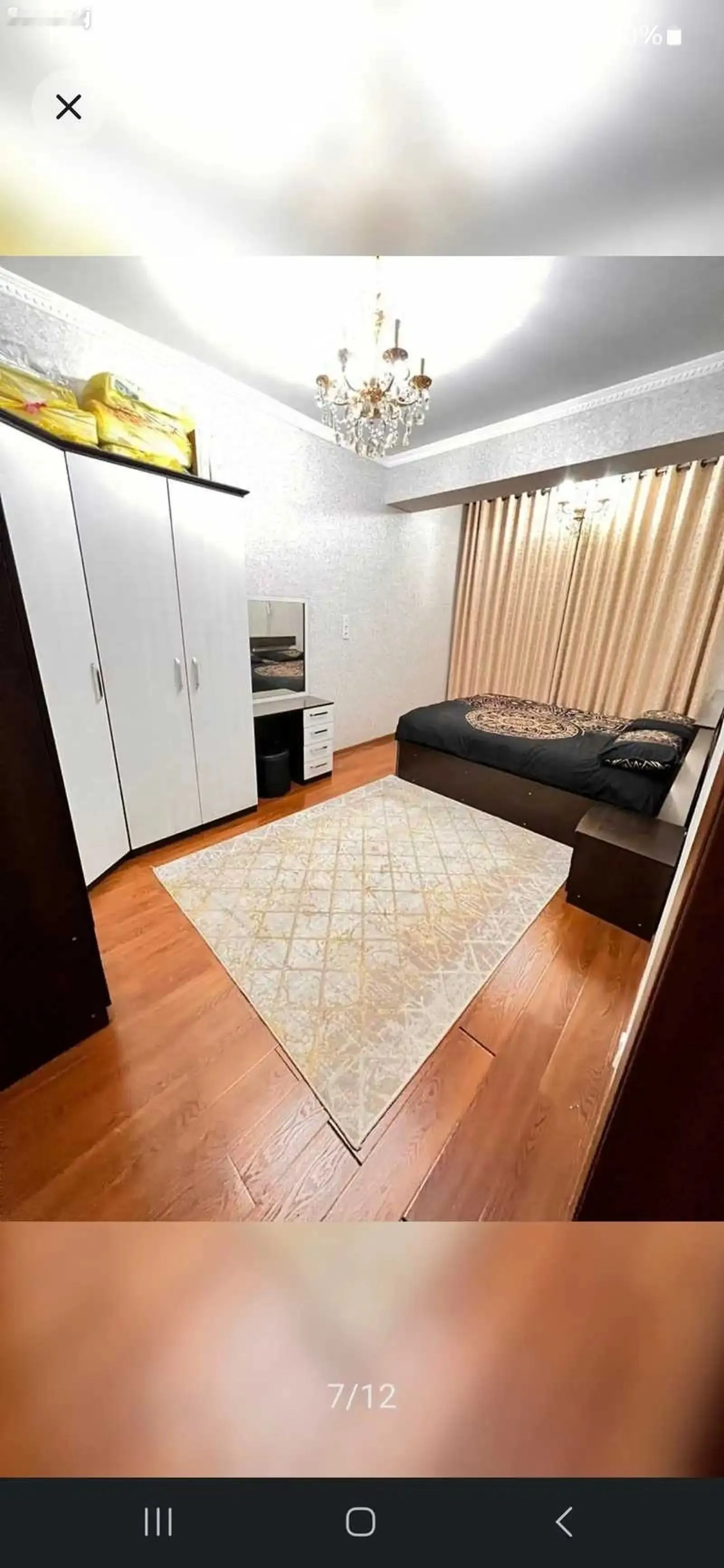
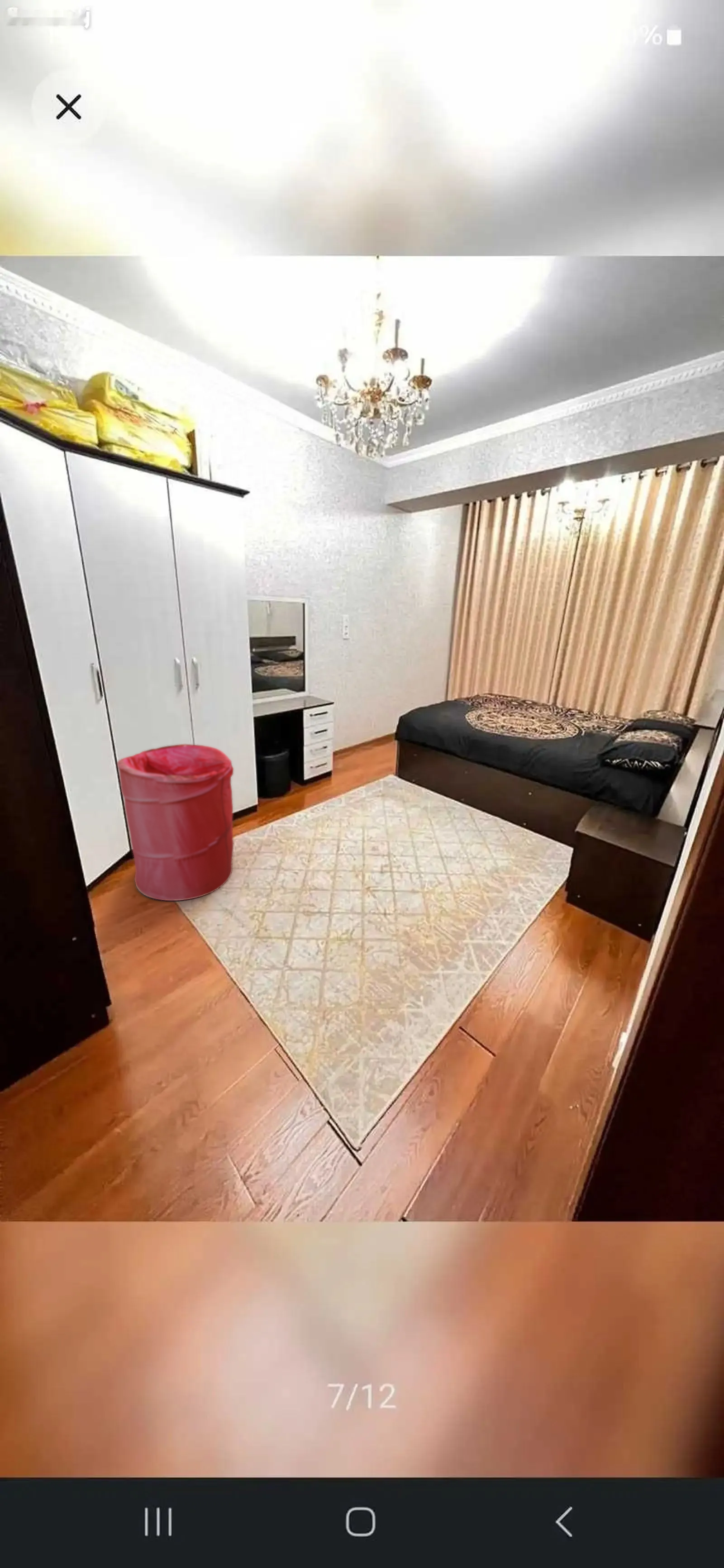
+ laundry hamper [117,744,234,901]
